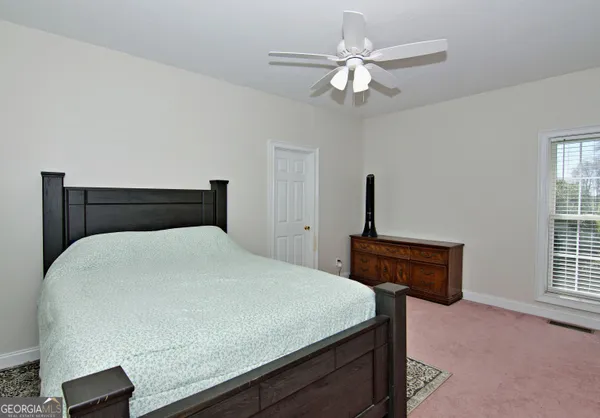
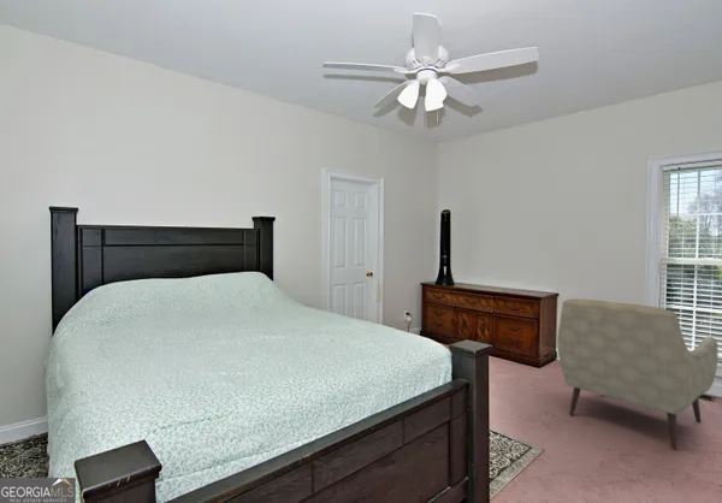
+ chair [556,298,720,450]
